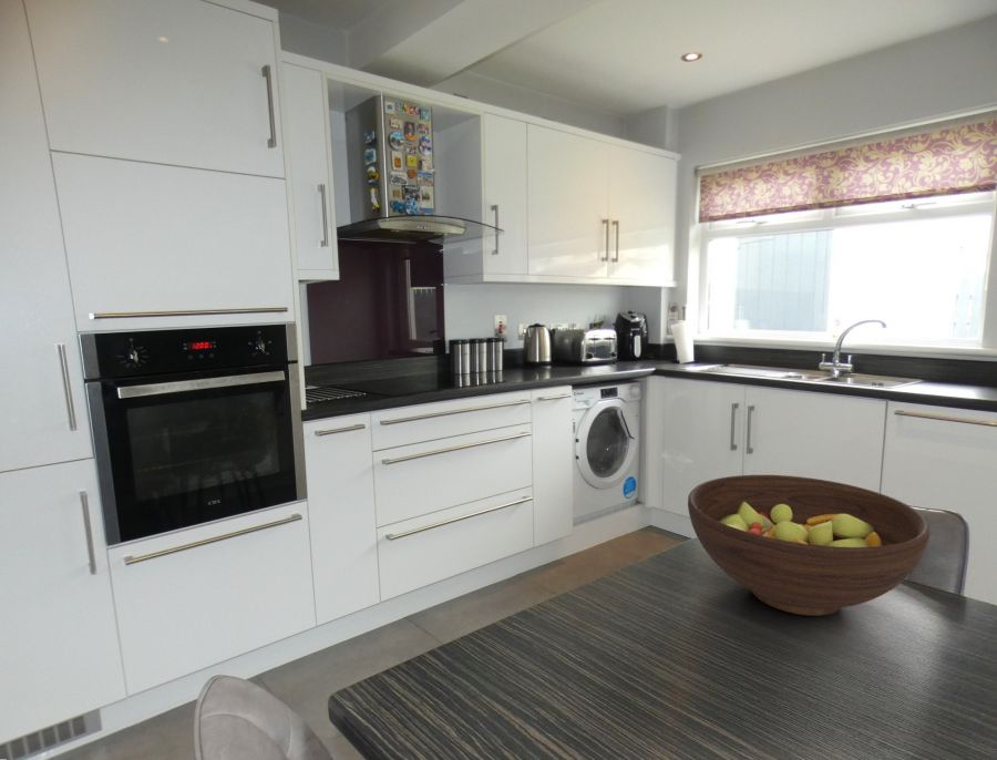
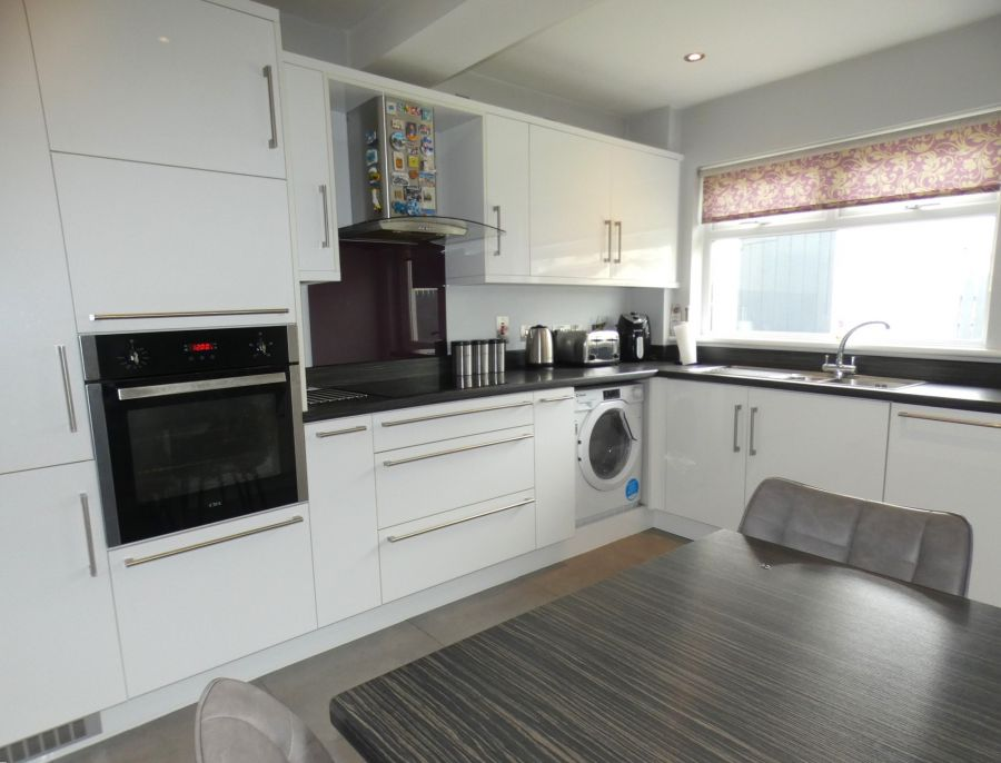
- fruit bowl [687,474,931,617]
